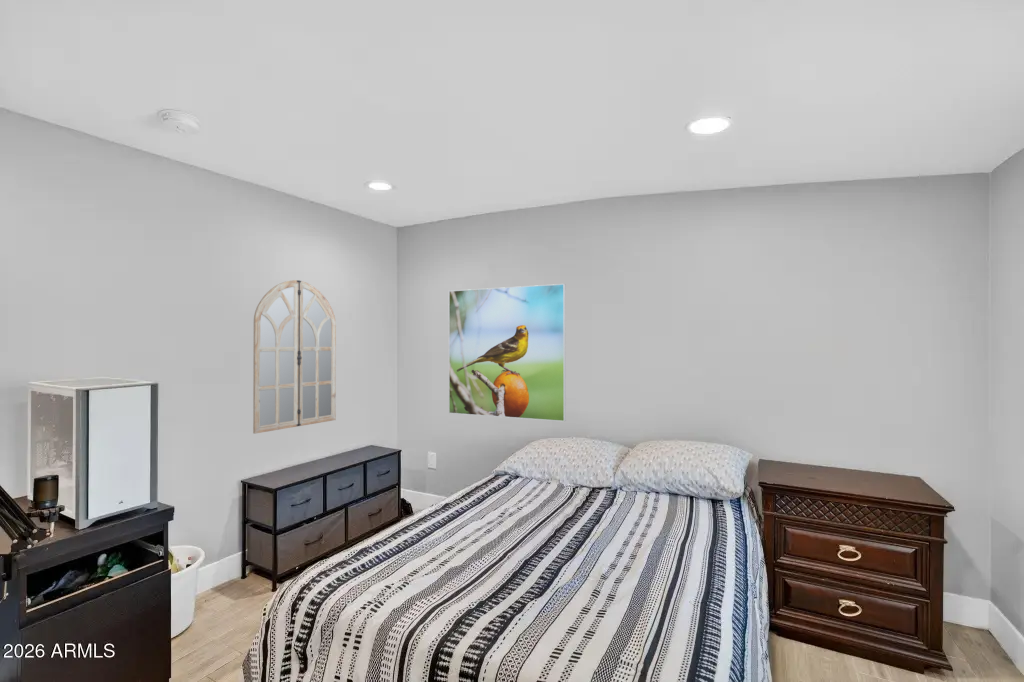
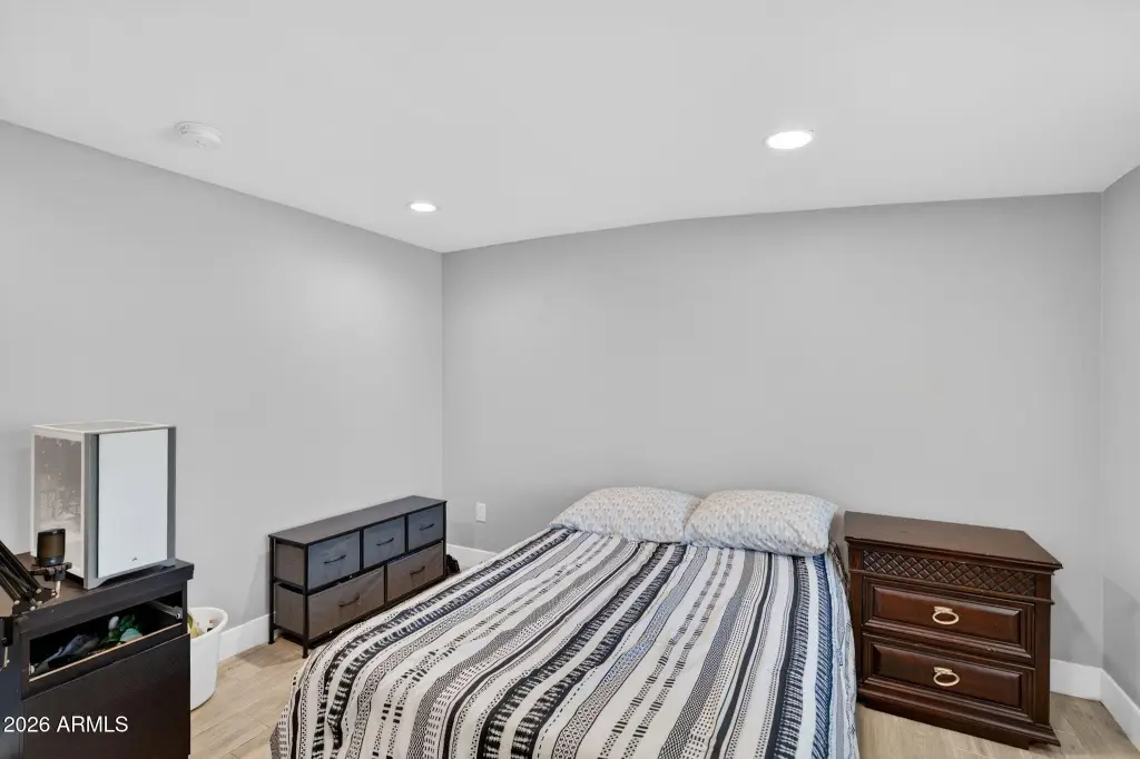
- home mirror [252,279,337,435]
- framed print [448,283,567,422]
